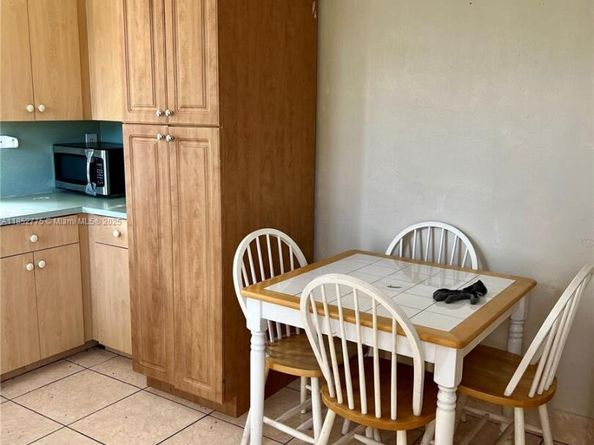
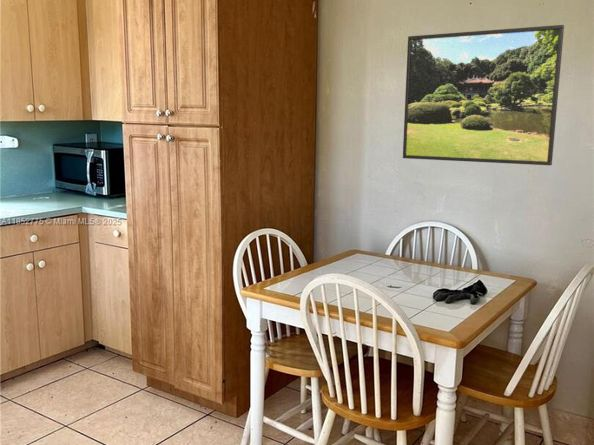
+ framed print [402,24,565,166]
